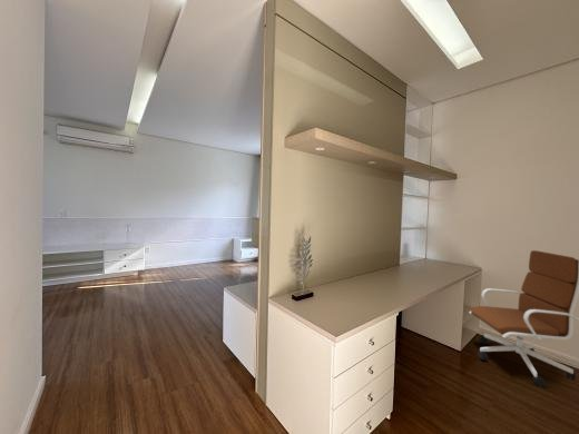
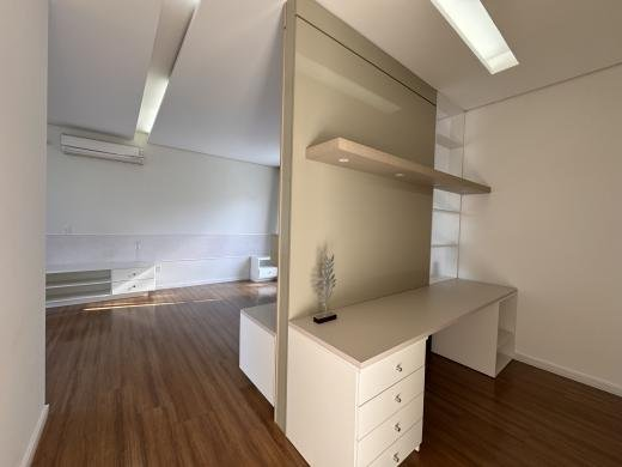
- office chair [468,249,579,388]
